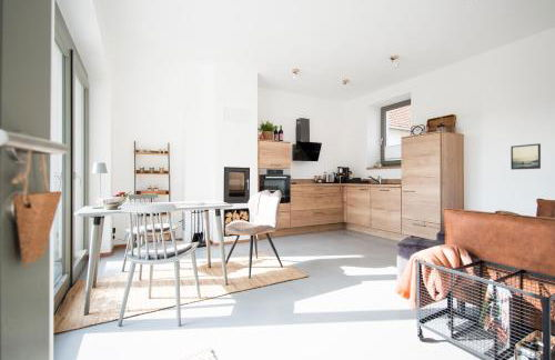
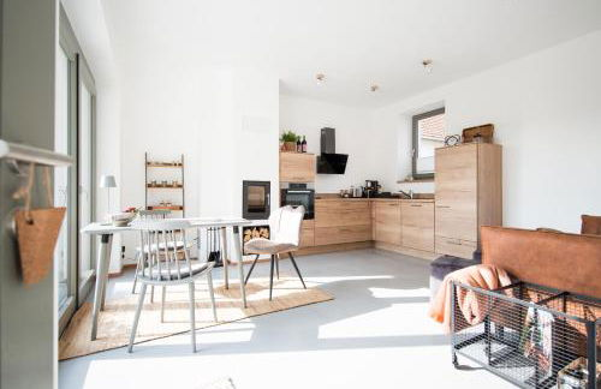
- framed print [509,142,542,171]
